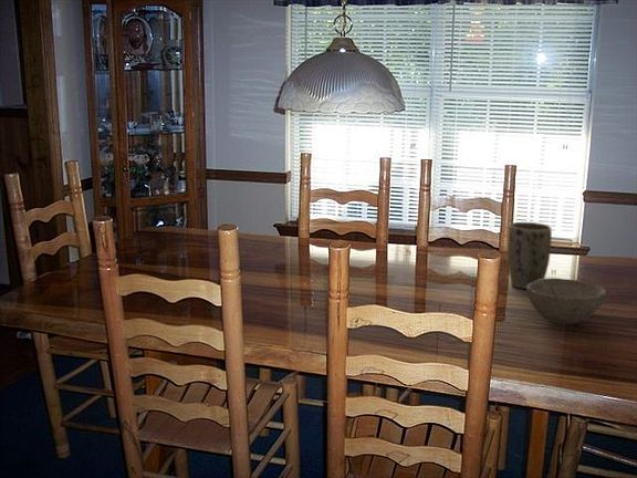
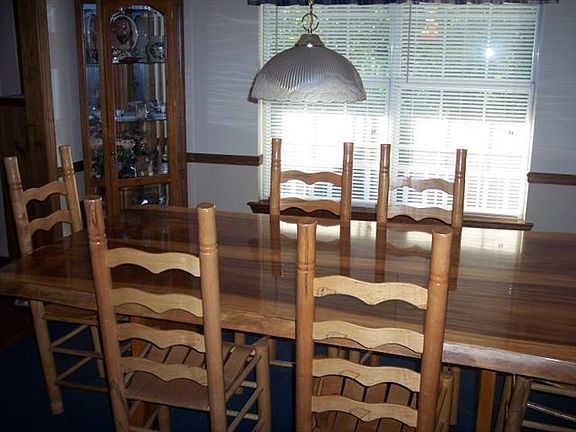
- plant pot [507,221,553,290]
- bowl [525,278,608,325]
